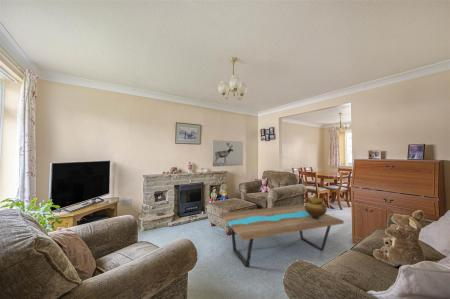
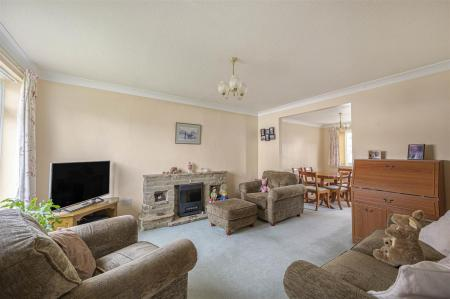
- ceramic pot [304,194,328,219]
- wall art [211,139,244,168]
- coffee table [219,204,345,268]
